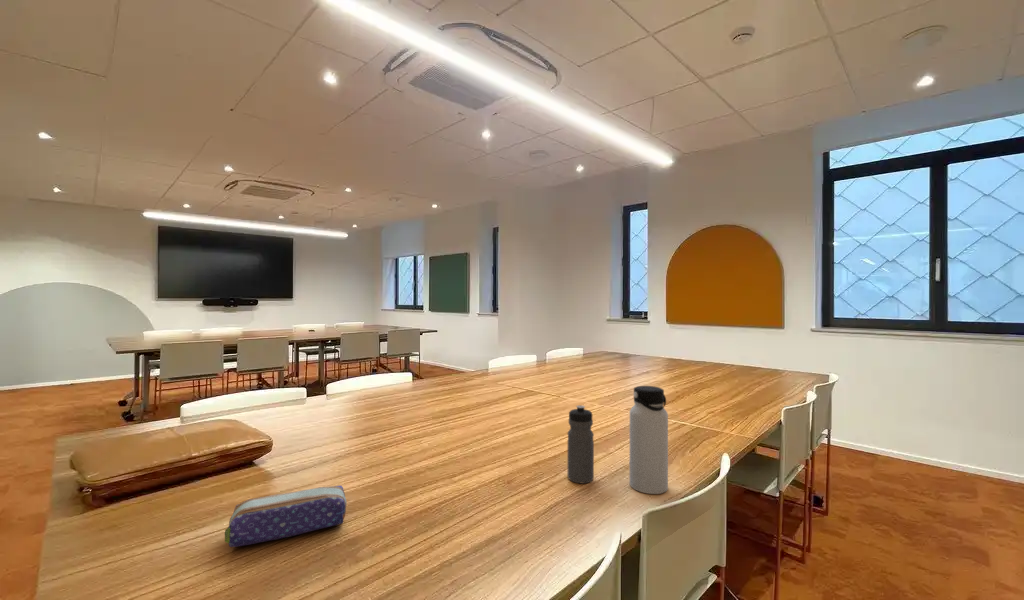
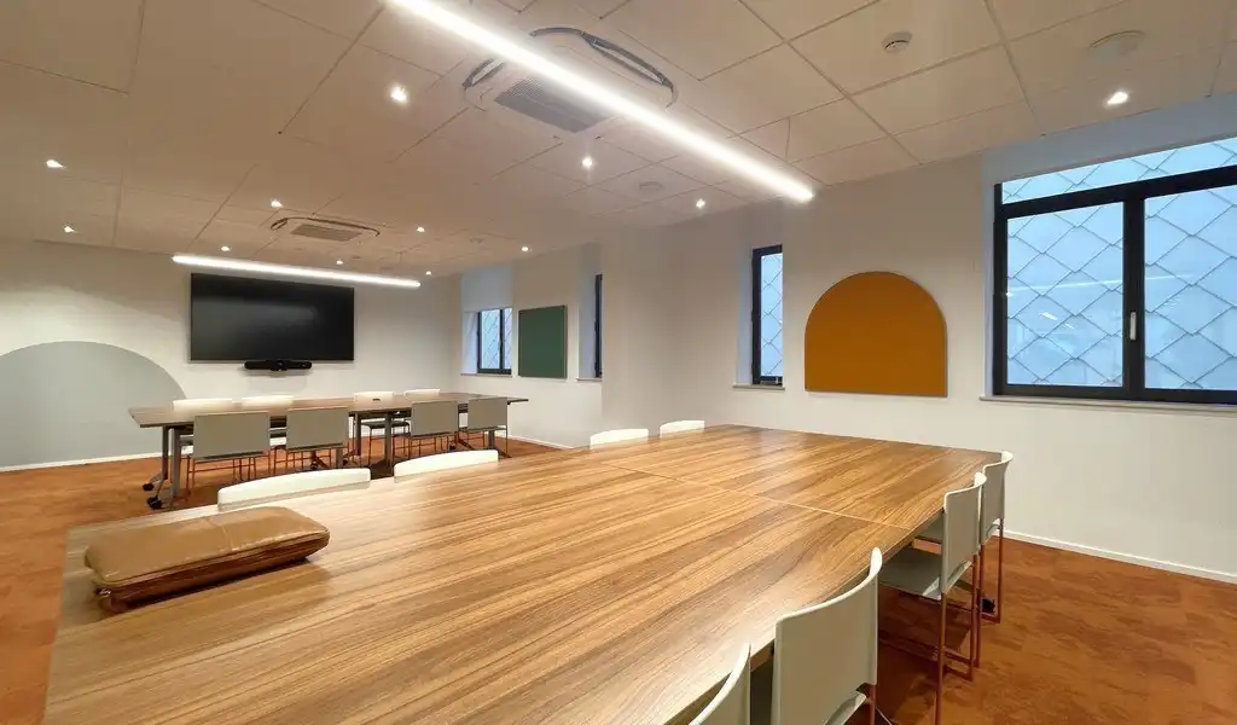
- water bottle [629,385,669,495]
- water bottle [567,404,595,485]
- pencil case [224,485,348,548]
